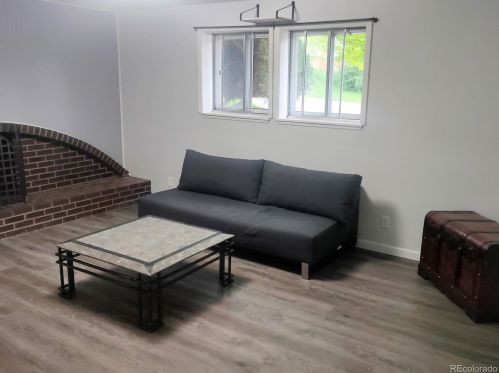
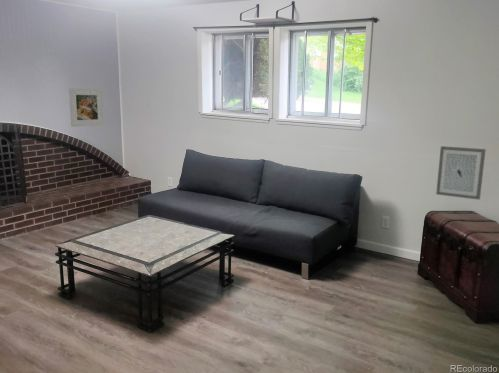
+ wall art [435,145,487,201]
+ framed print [68,87,104,128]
